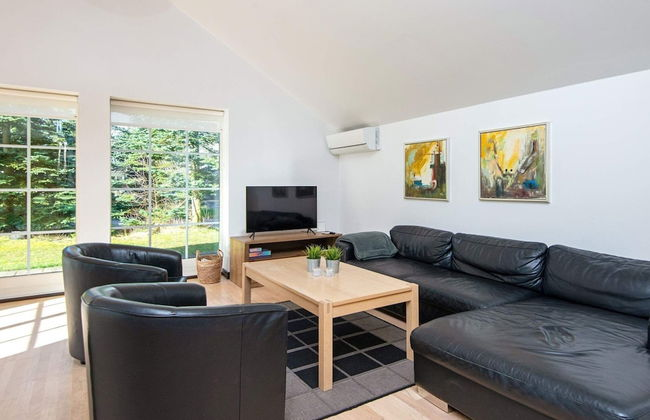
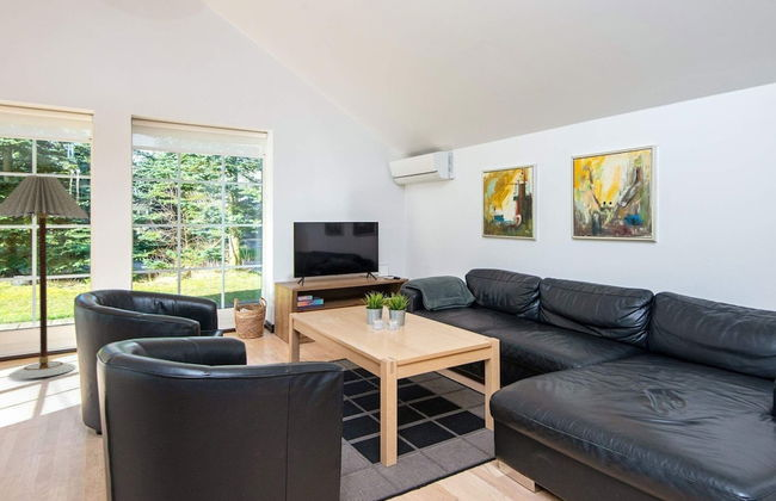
+ floor lamp [0,174,90,379]
